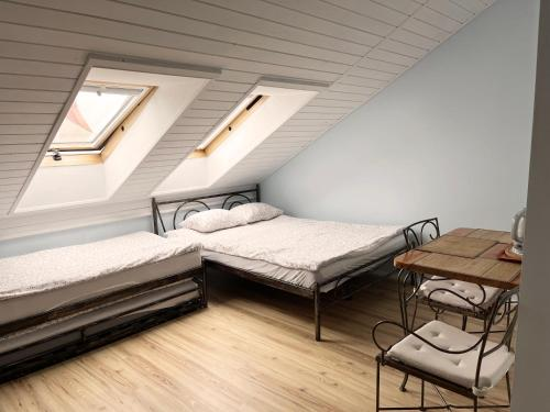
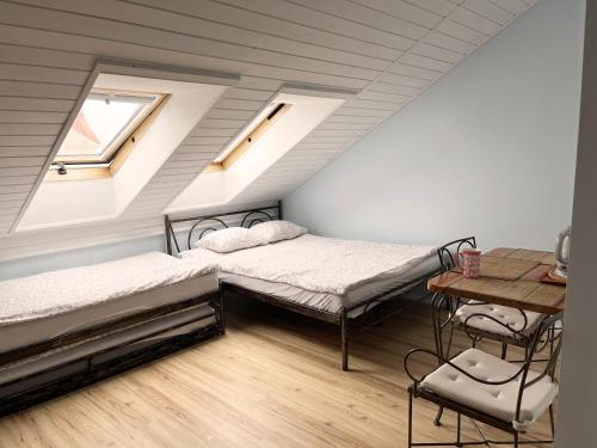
+ mug [453,247,482,280]
